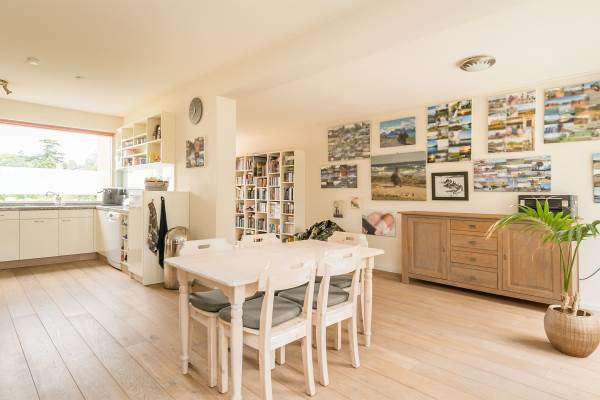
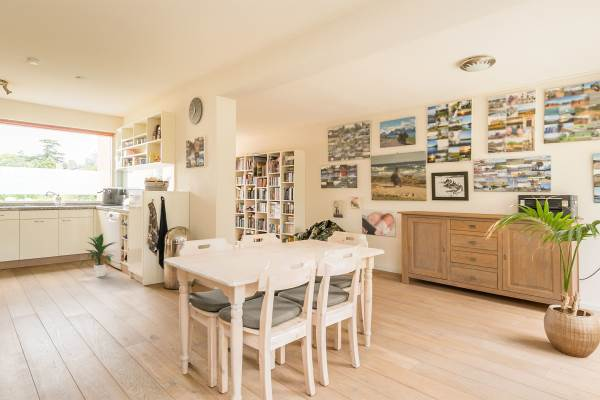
+ indoor plant [78,233,118,278]
